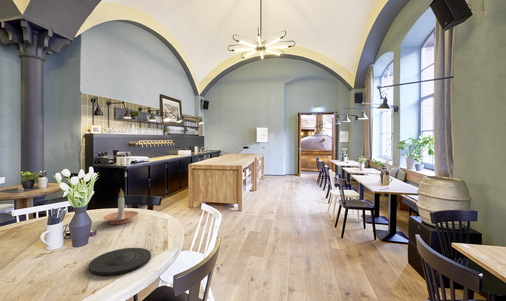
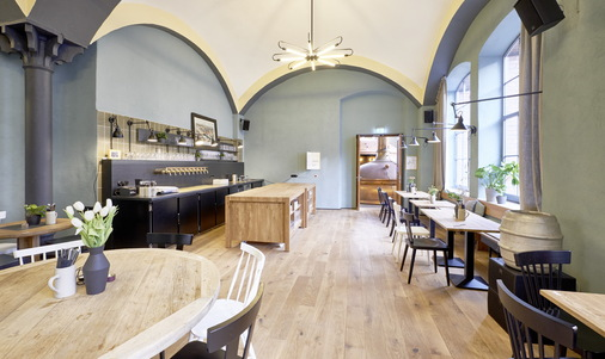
- plate [88,247,152,276]
- candle holder [102,188,139,225]
